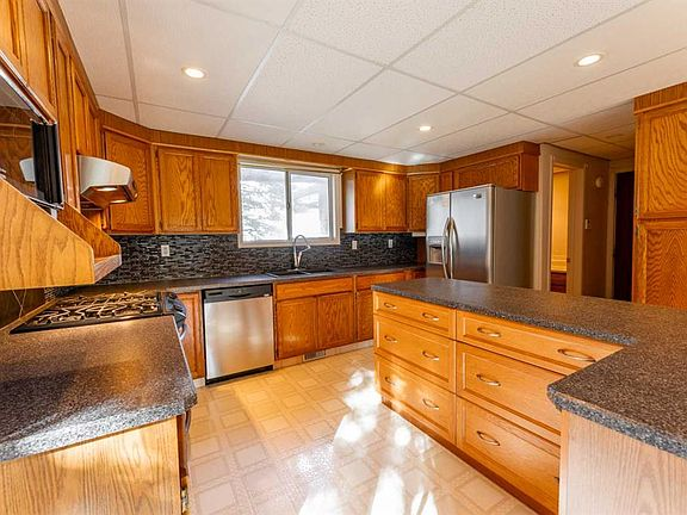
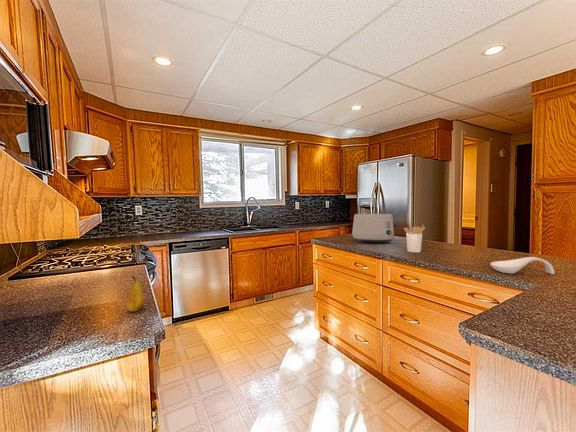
+ utensil holder [403,224,426,254]
+ fruit [124,275,146,312]
+ spoon rest [490,256,555,275]
+ toaster [351,213,398,244]
